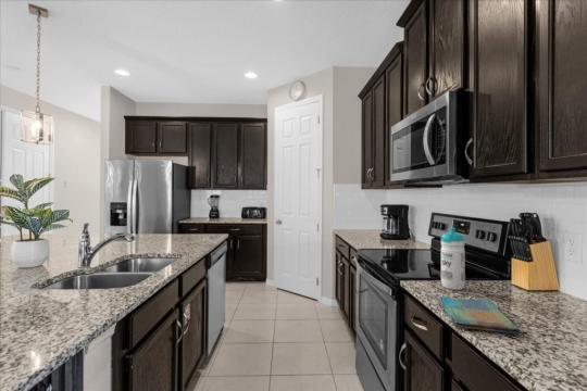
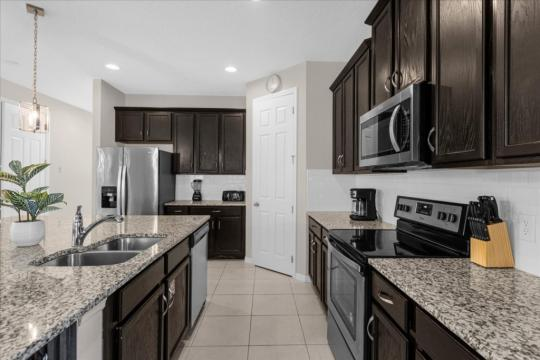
- dish towel [438,295,522,336]
- water bottle [440,227,466,291]
